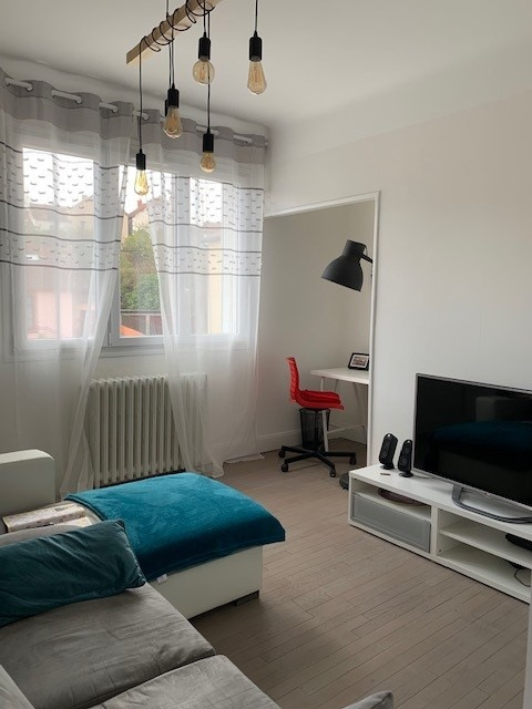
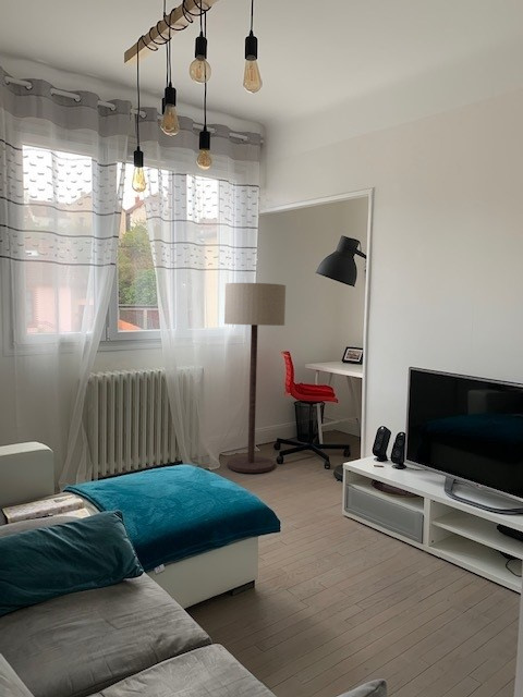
+ floor lamp [223,282,287,474]
